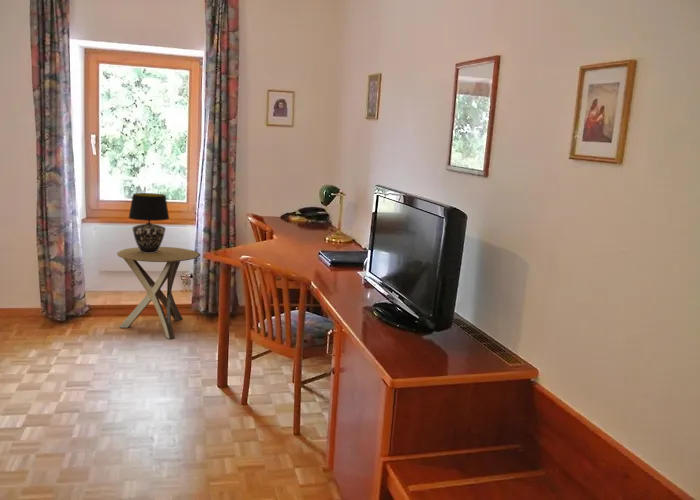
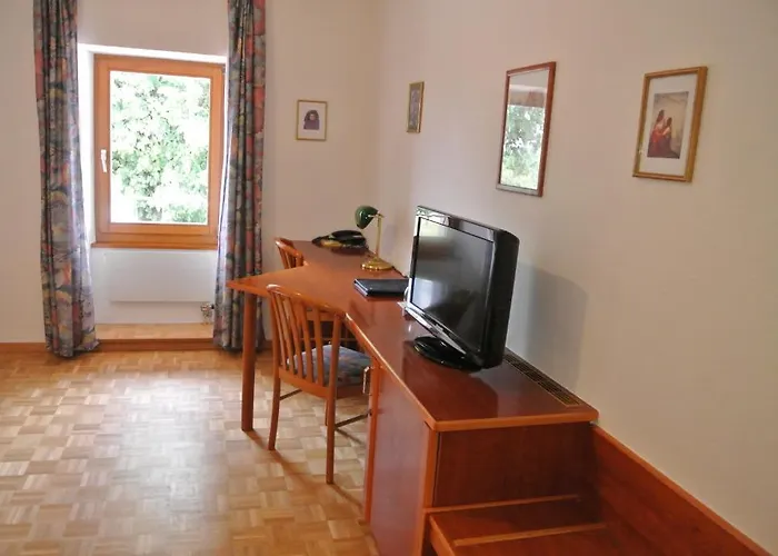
- table lamp [128,192,170,253]
- side table [116,246,201,340]
